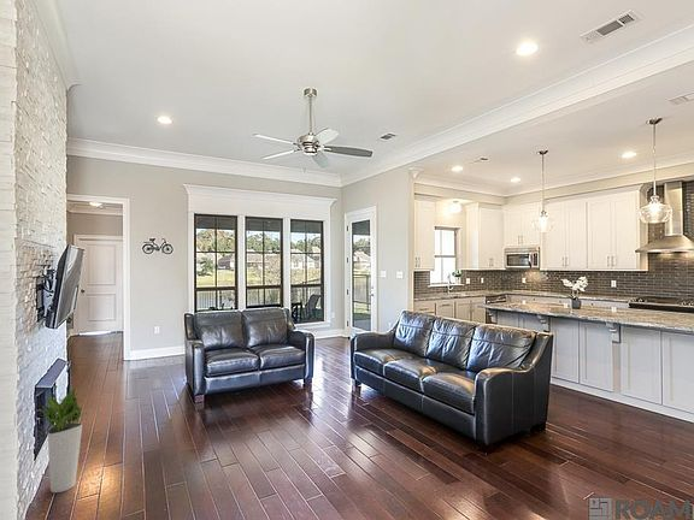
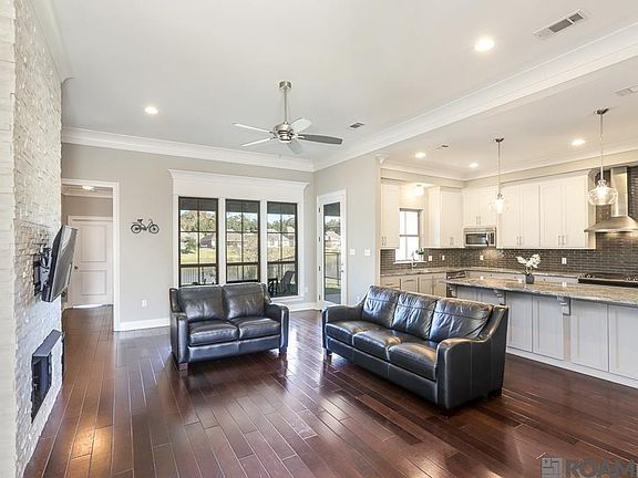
- planter [40,385,88,494]
